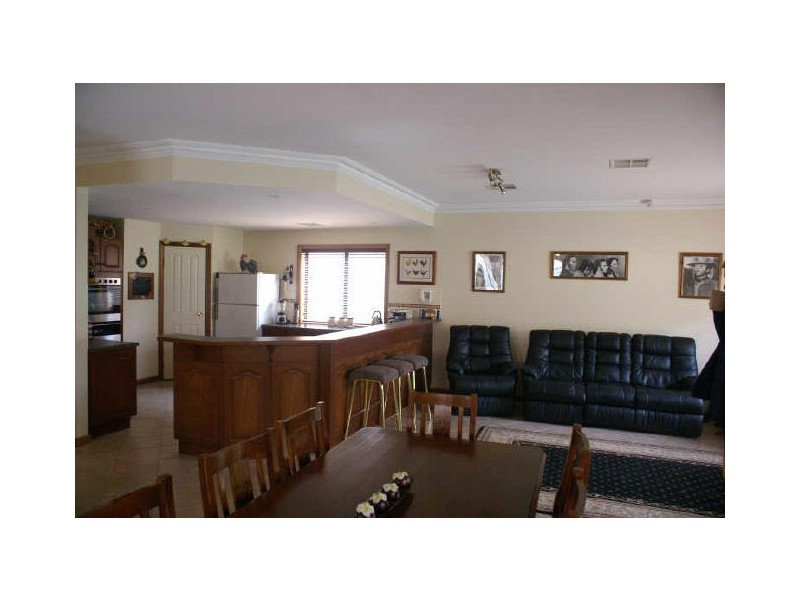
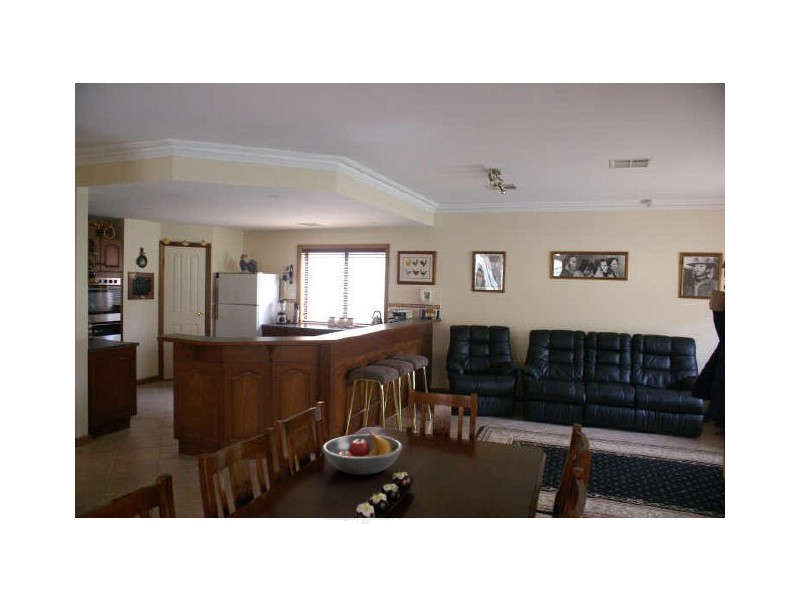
+ fruit bowl [321,430,404,476]
